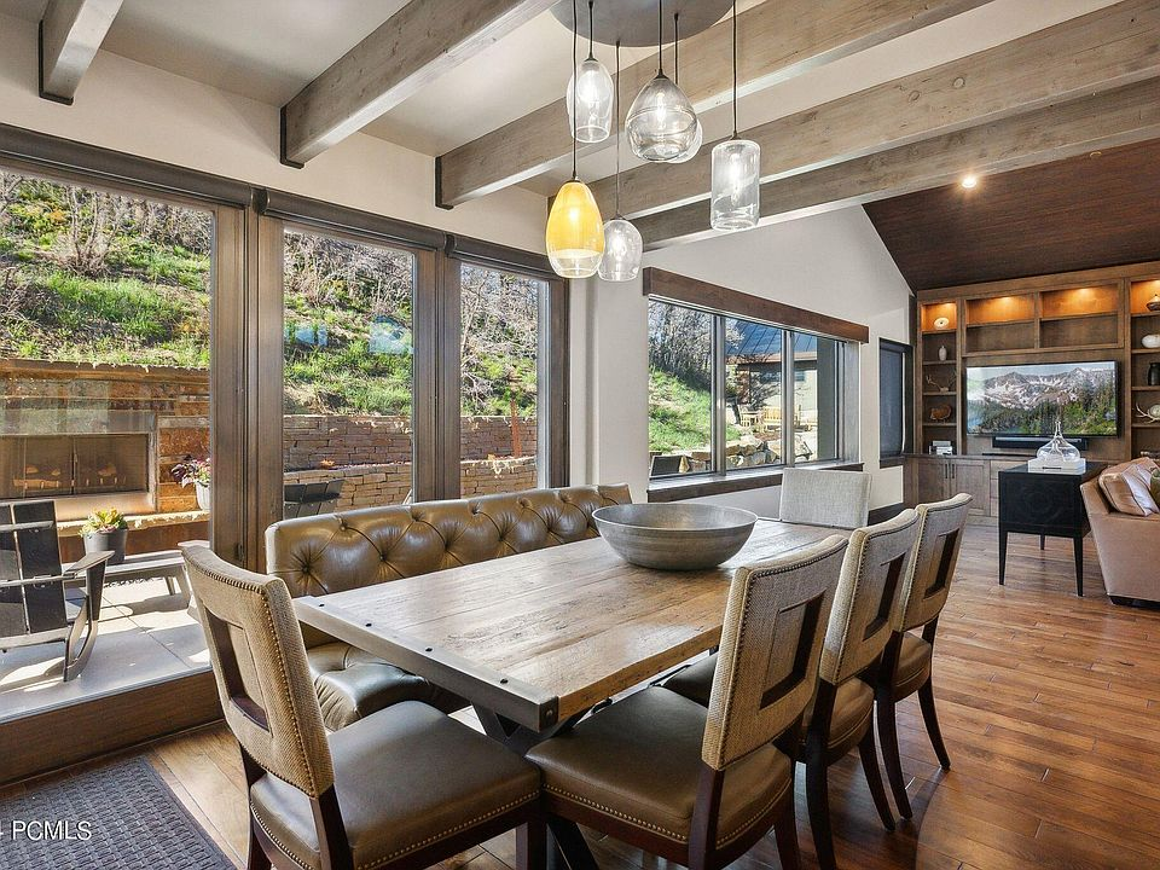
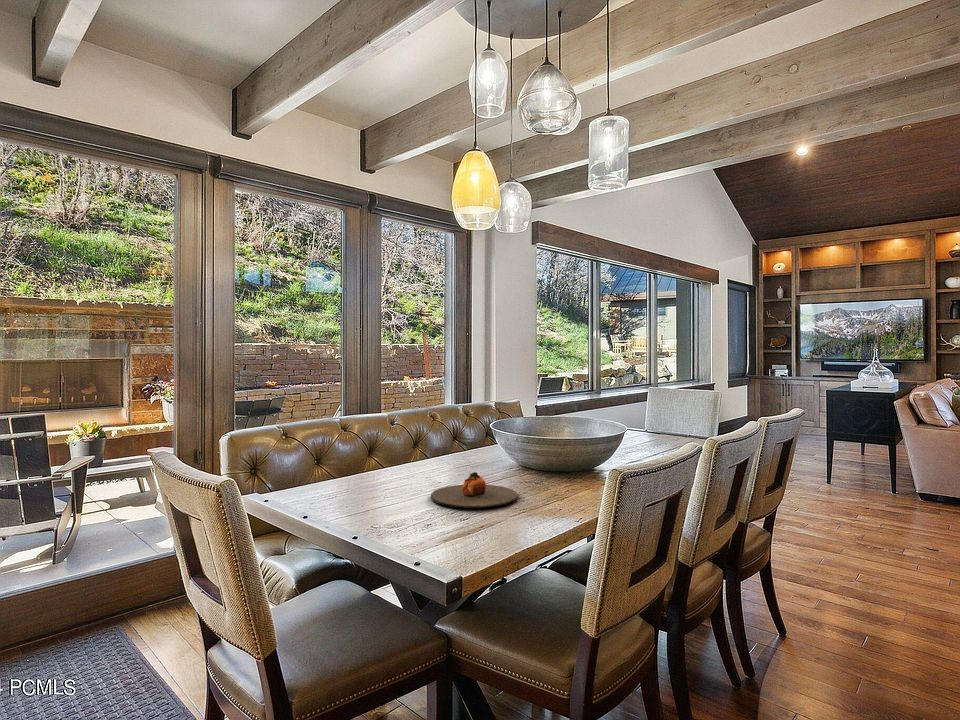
+ plate [430,471,519,509]
